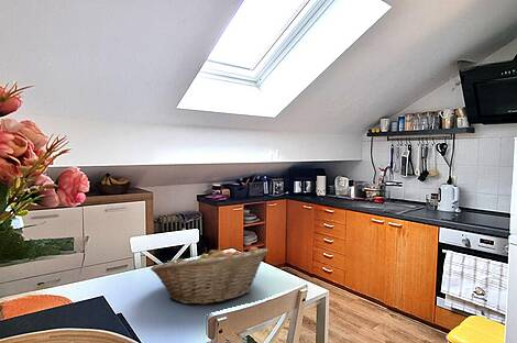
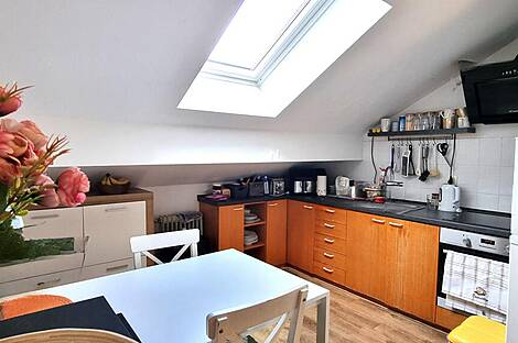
- fruit basket [150,246,270,306]
